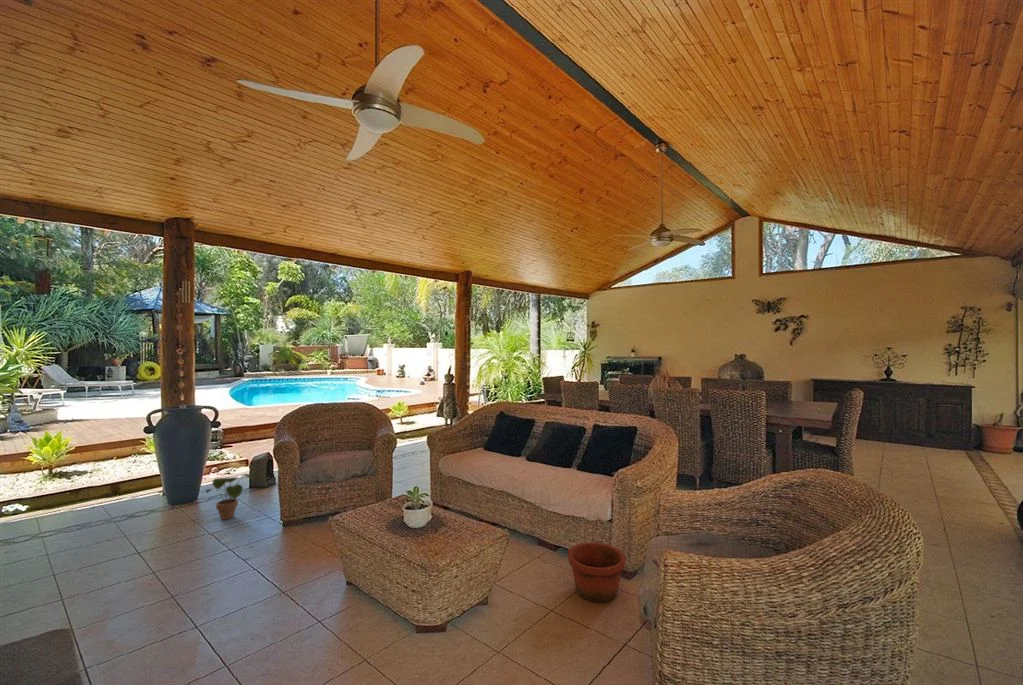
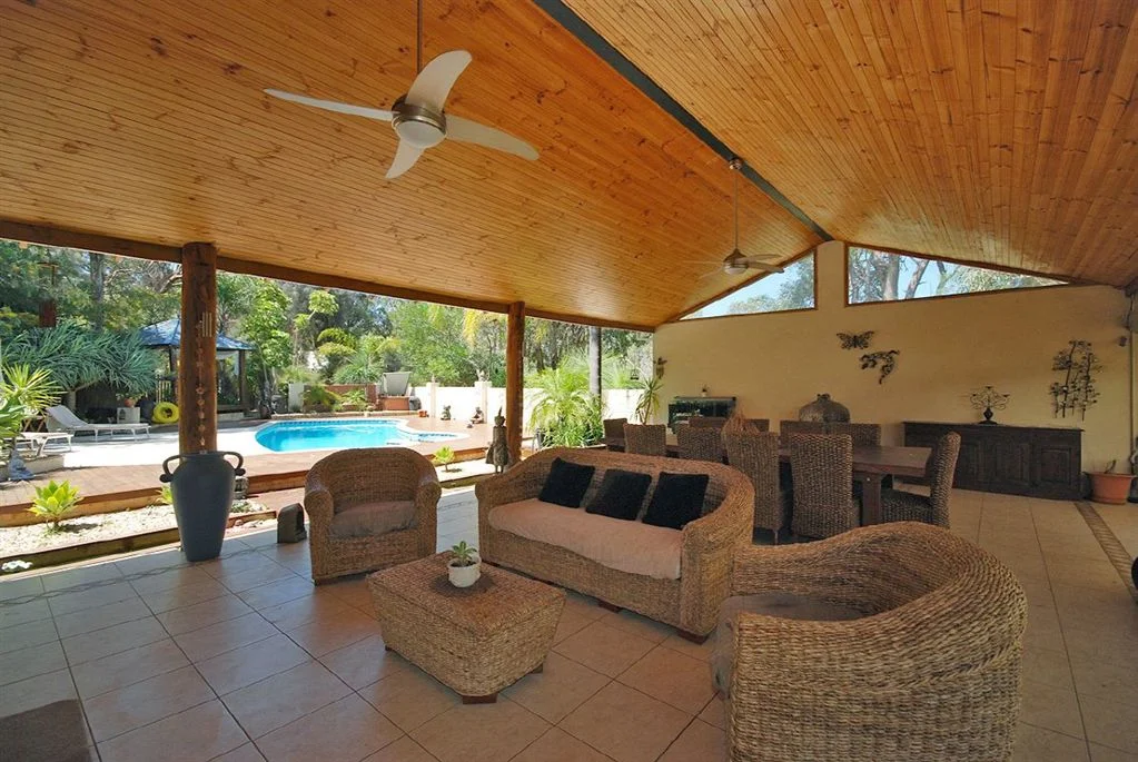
- potted plant [204,473,254,521]
- pot [567,541,627,604]
